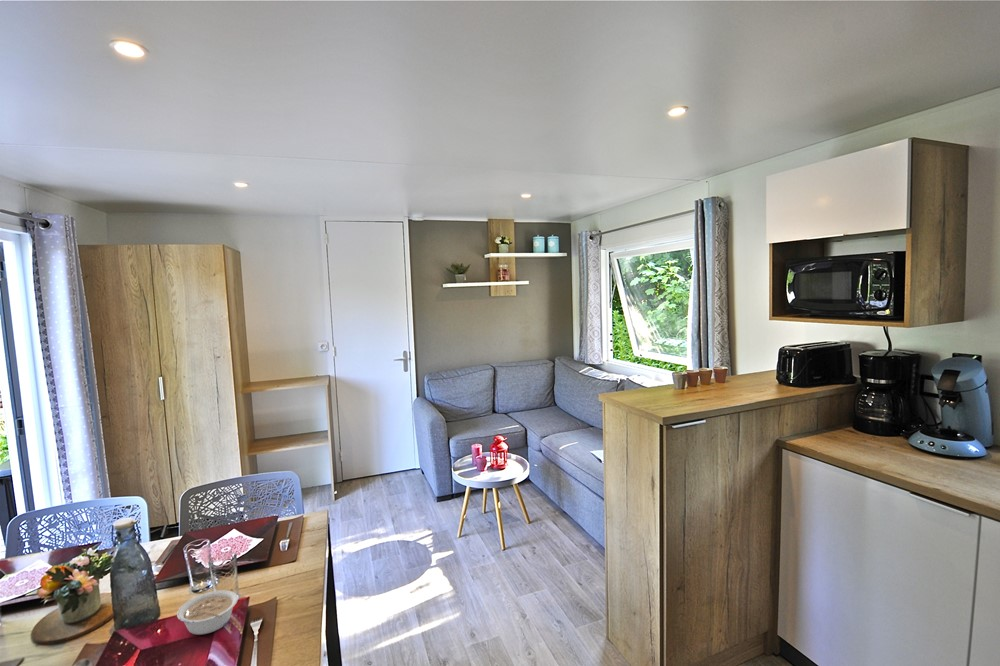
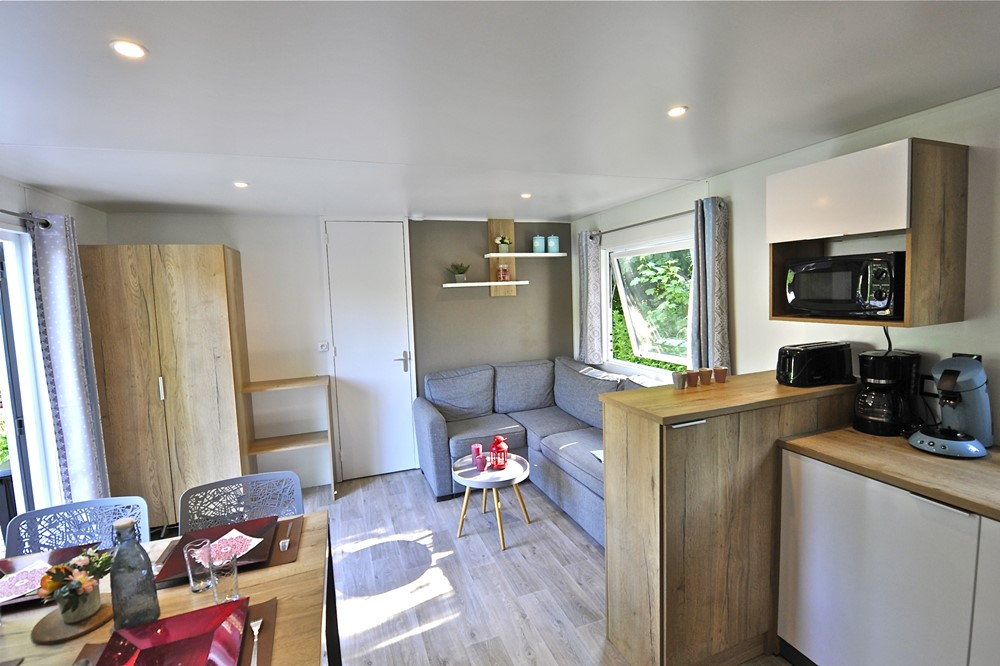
- legume [176,589,239,636]
